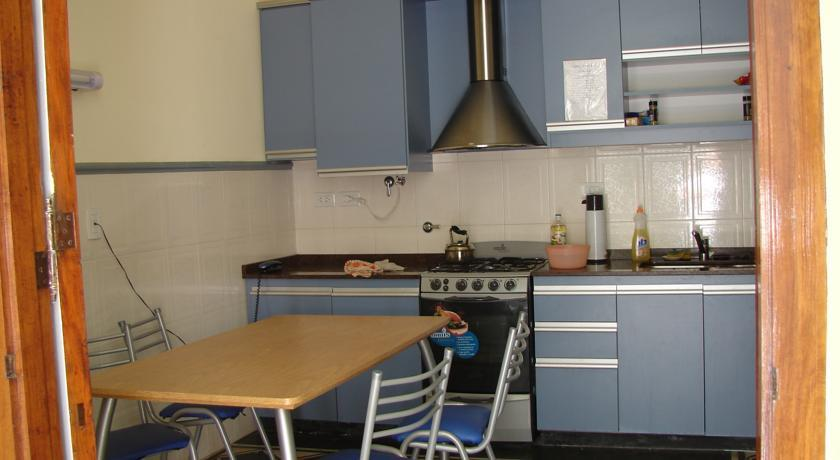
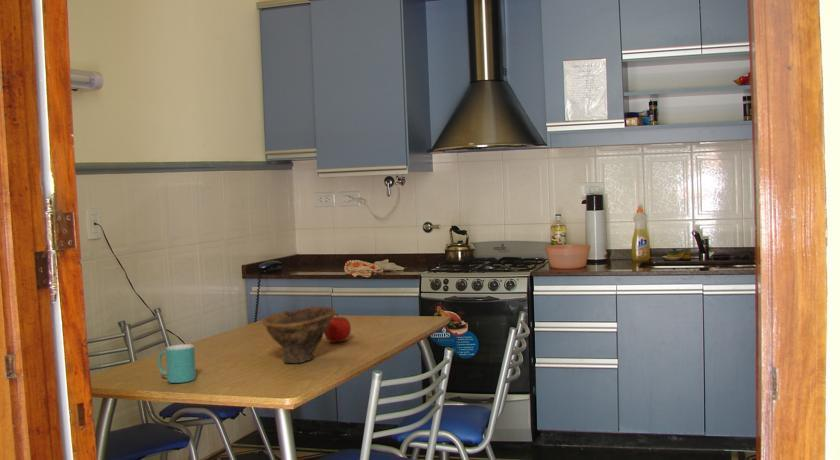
+ apple [323,313,352,343]
+ bowl [260,306,338,364]
+ mug [157,343,197,384]
